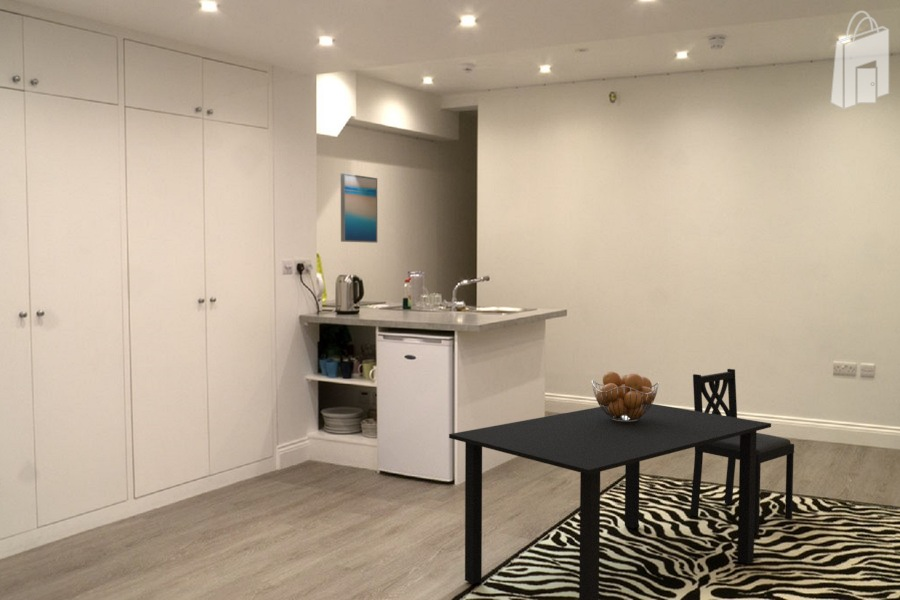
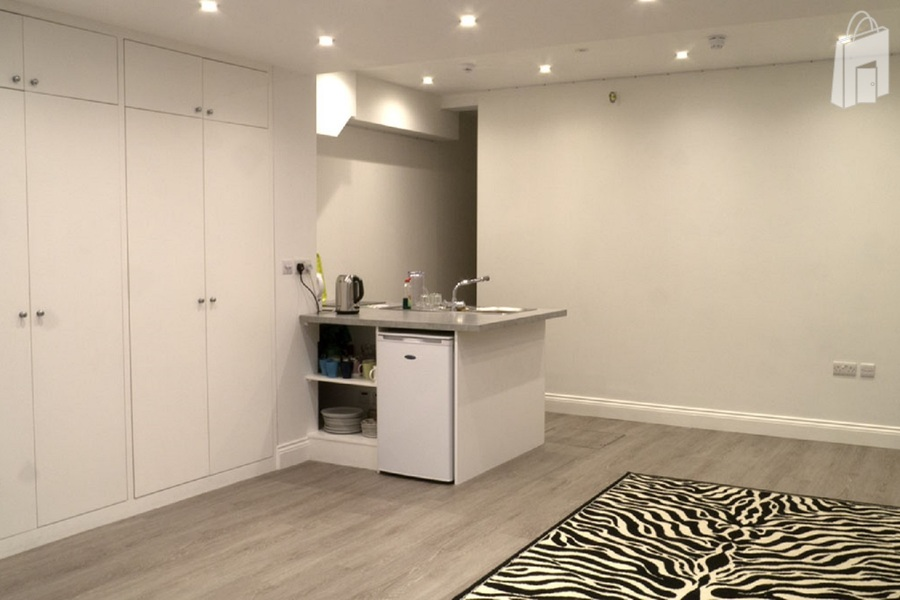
- wall art [340,172,378,244]
- dining set [448,368,795,600]
- fruit basket [591,370,660,422]
